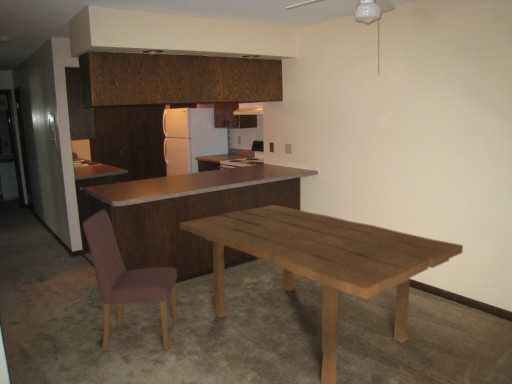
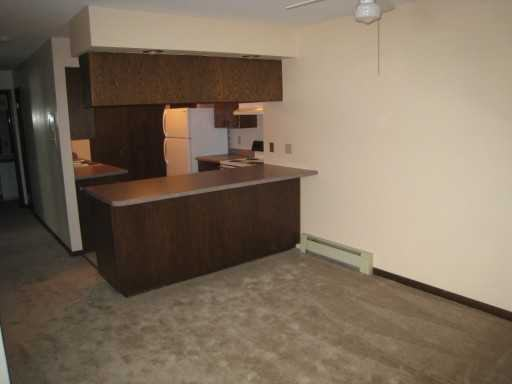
- dining table [179,204,464,384]
- dining chair [82,209,178,352]
